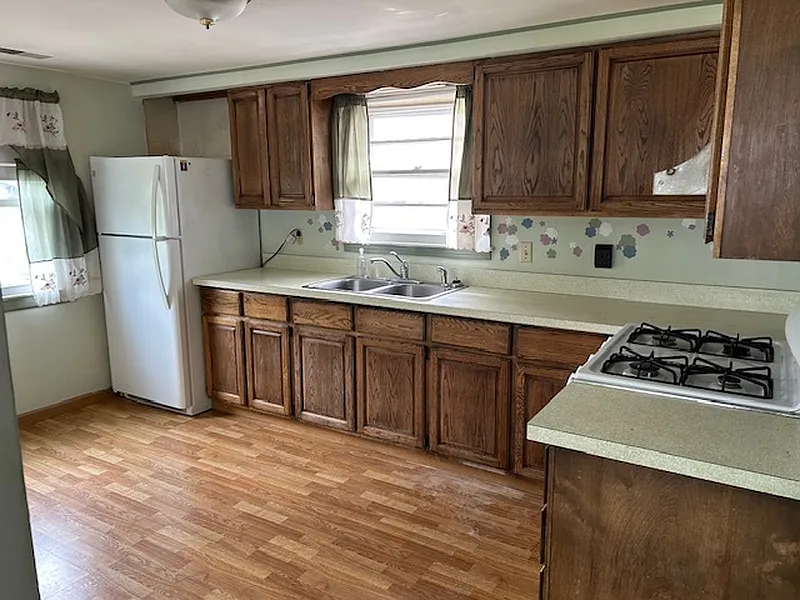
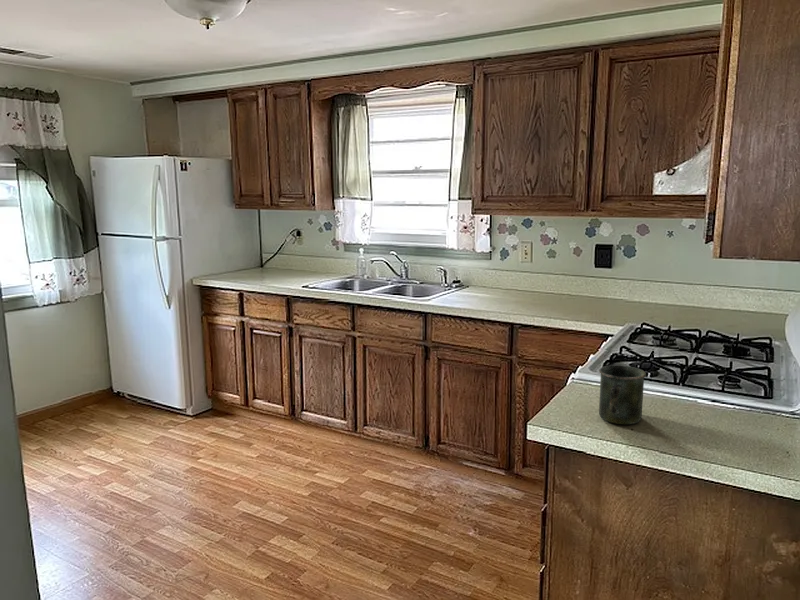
+ mug [598,364,647,425]
